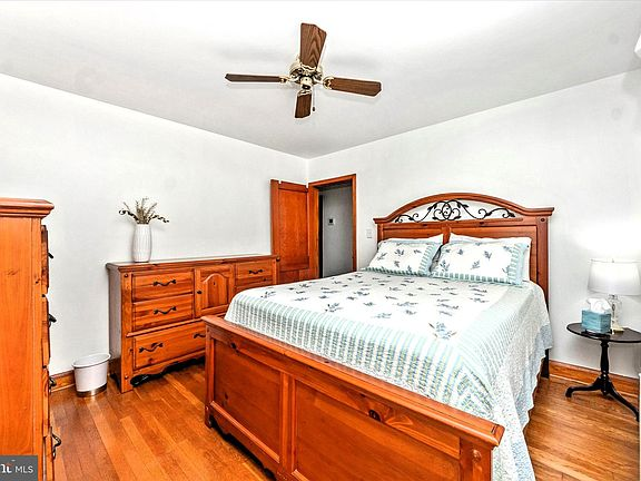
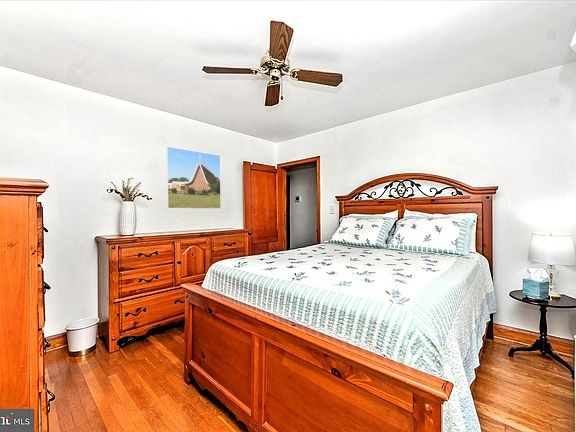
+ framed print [165,145,222,210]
